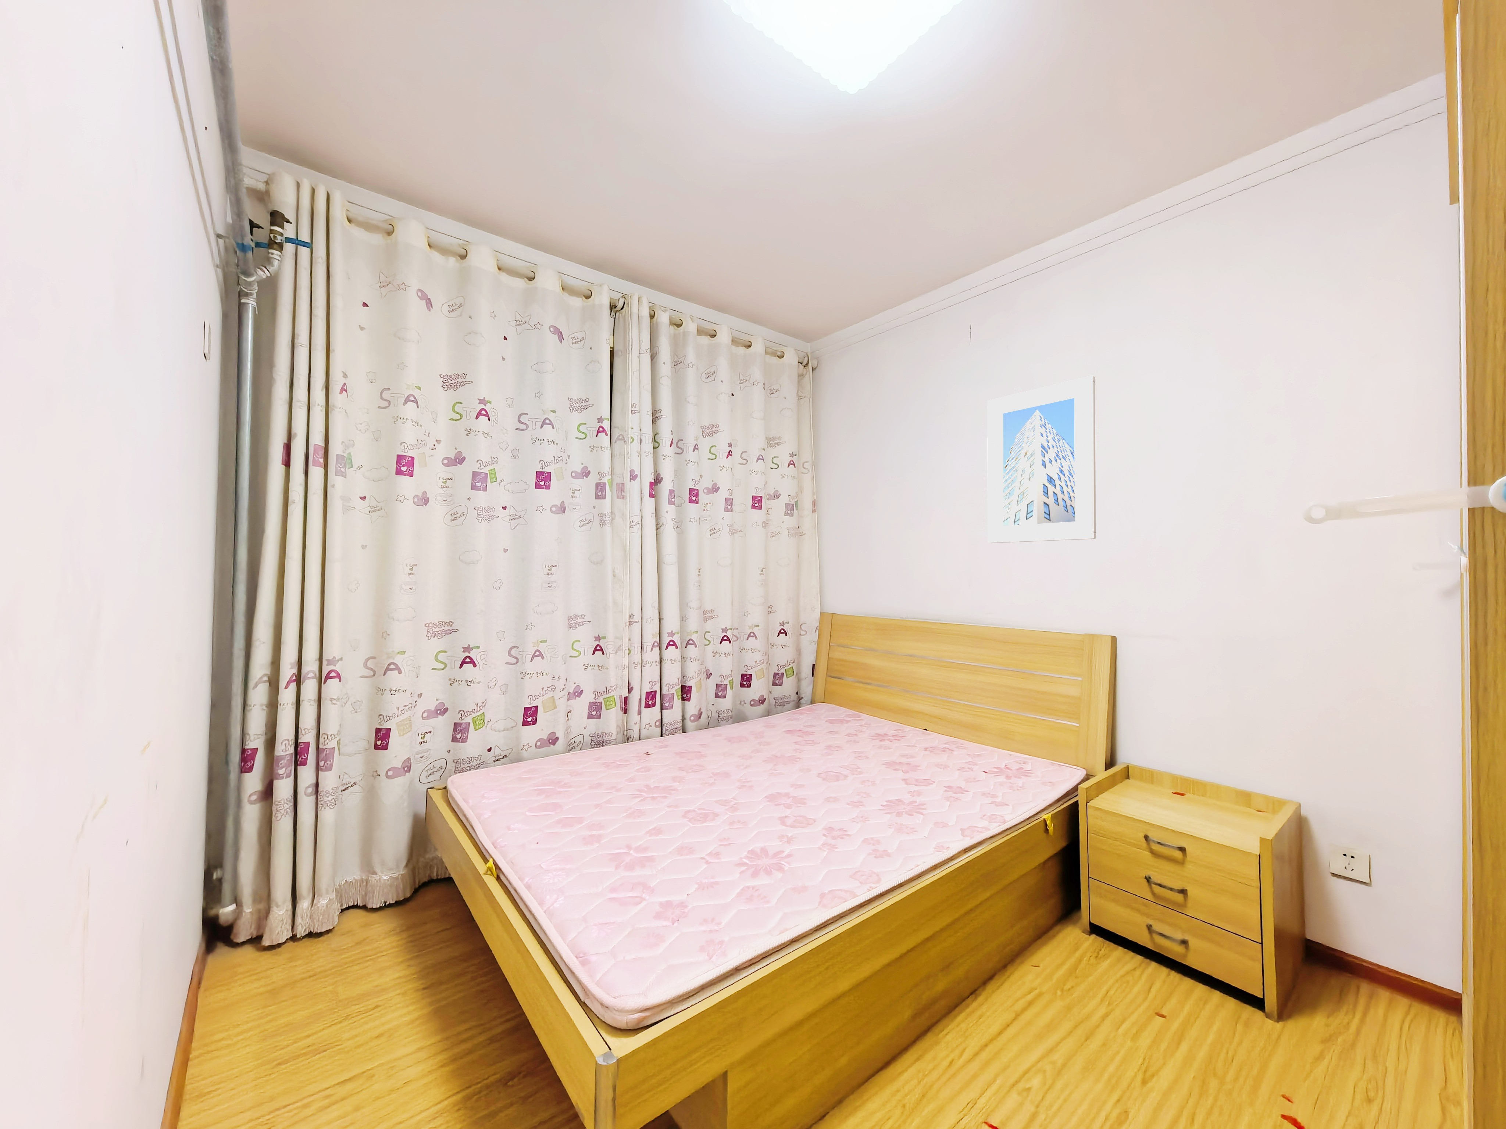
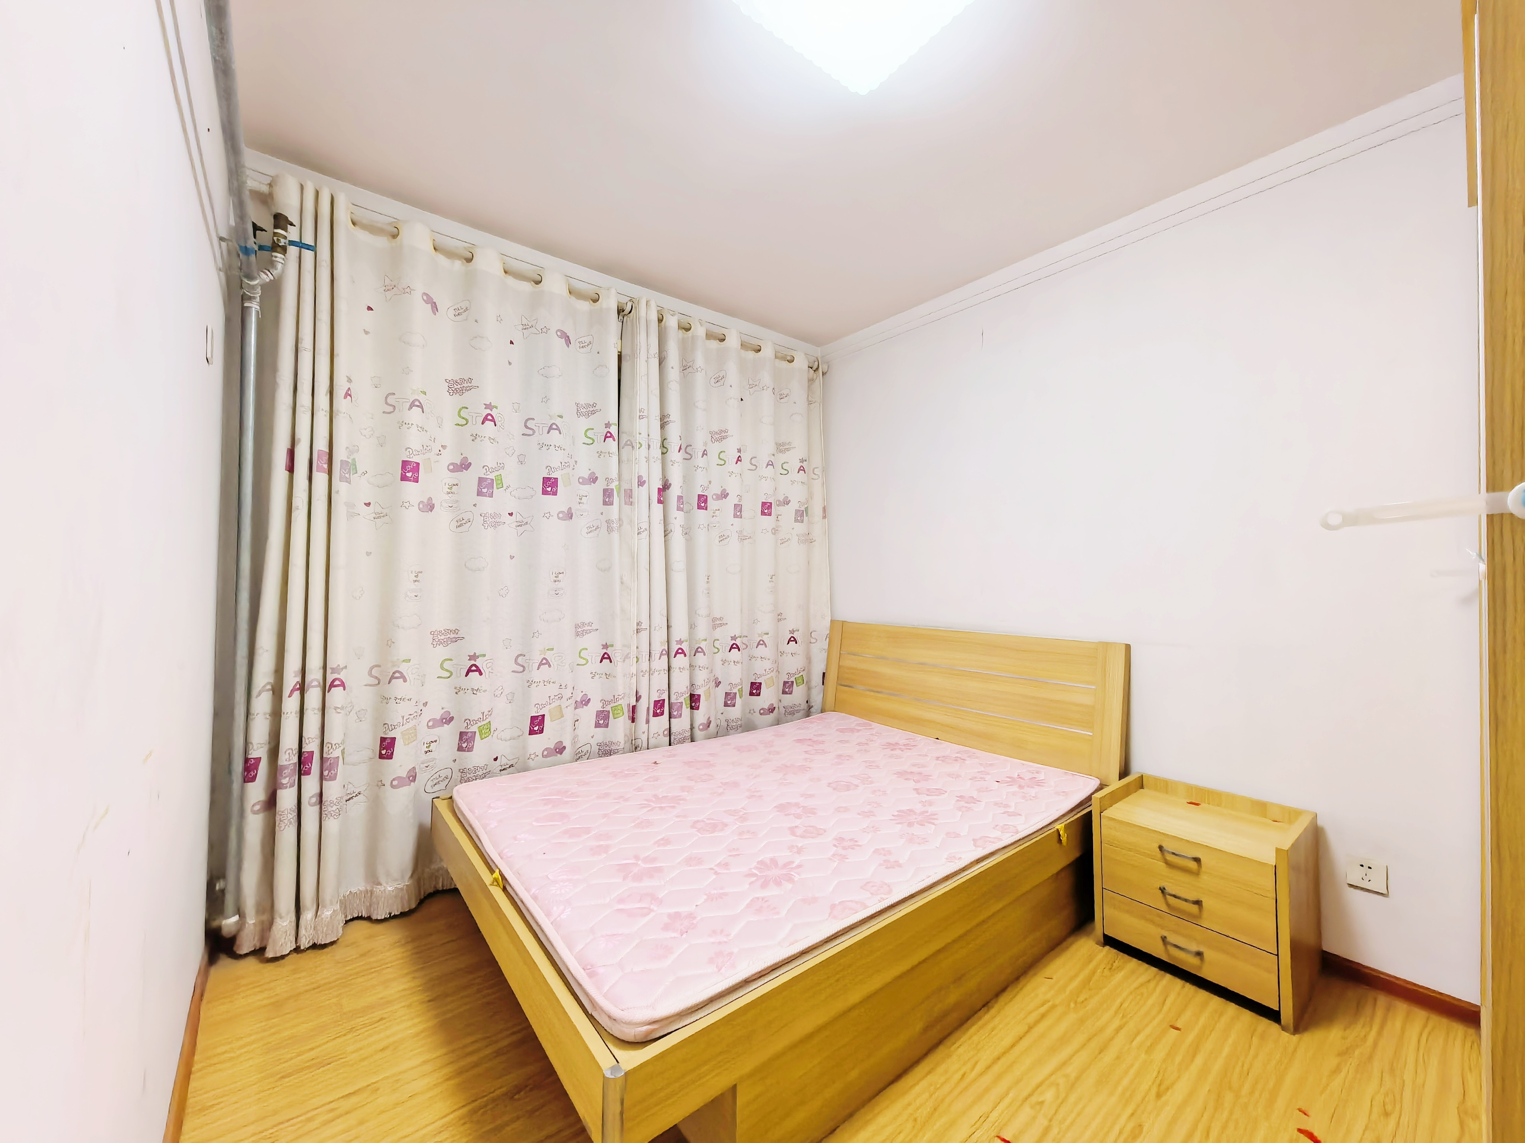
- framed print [987,375,1096,543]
